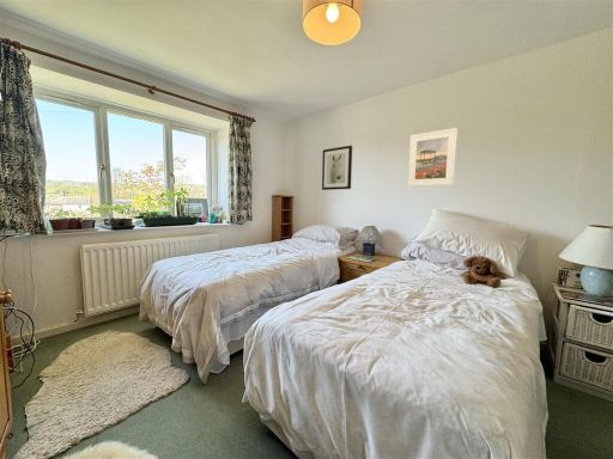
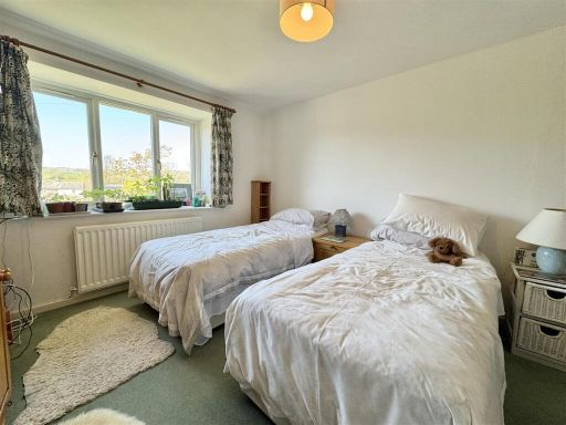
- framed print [407,127,459,188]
- wall art [321,145,353,191]
